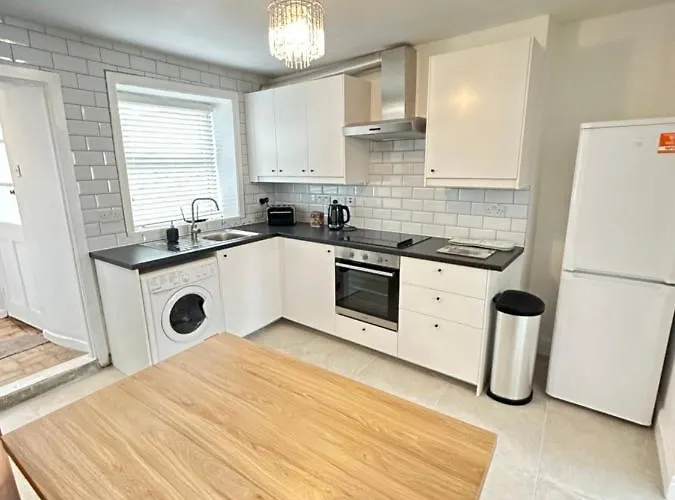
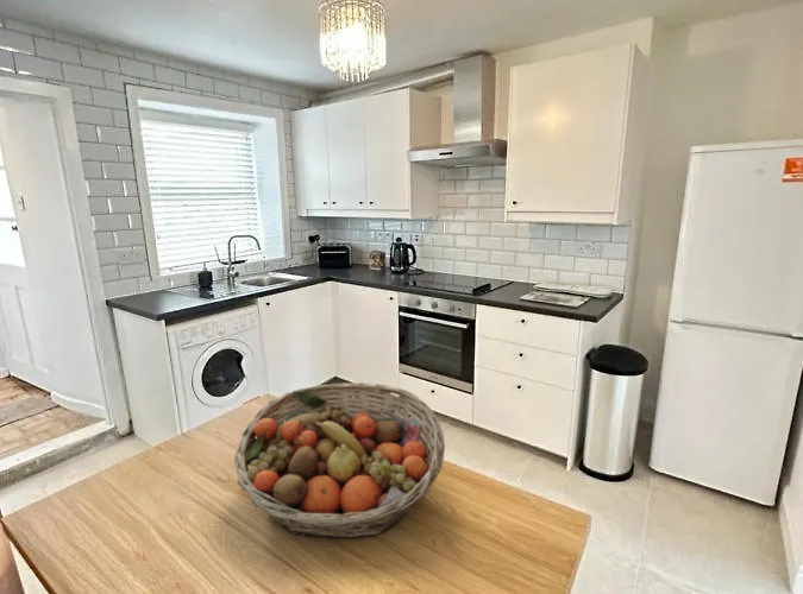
+ fruit basket [233,381,446,539]
